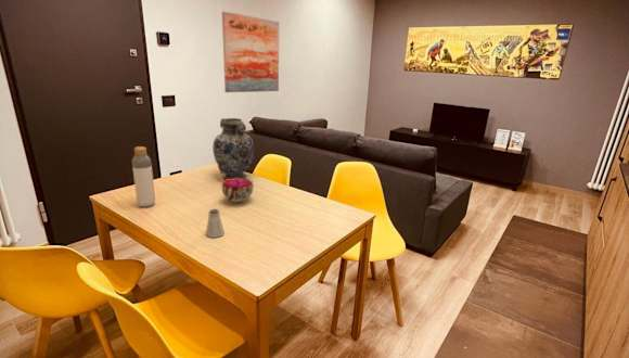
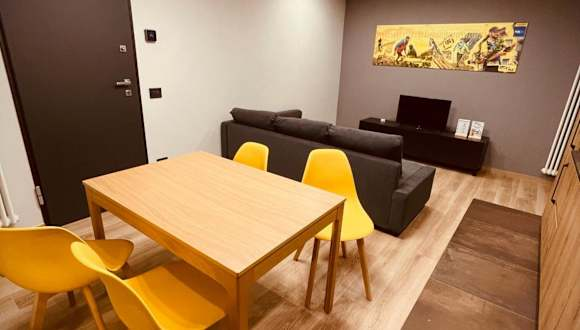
- decorative bowl [220,178,255,203]
- saltshaker [205,208,226,239]
- vase [211,117,255,180]
- wall art [221,11,280,93]
- bottle [131,145,156,208]
